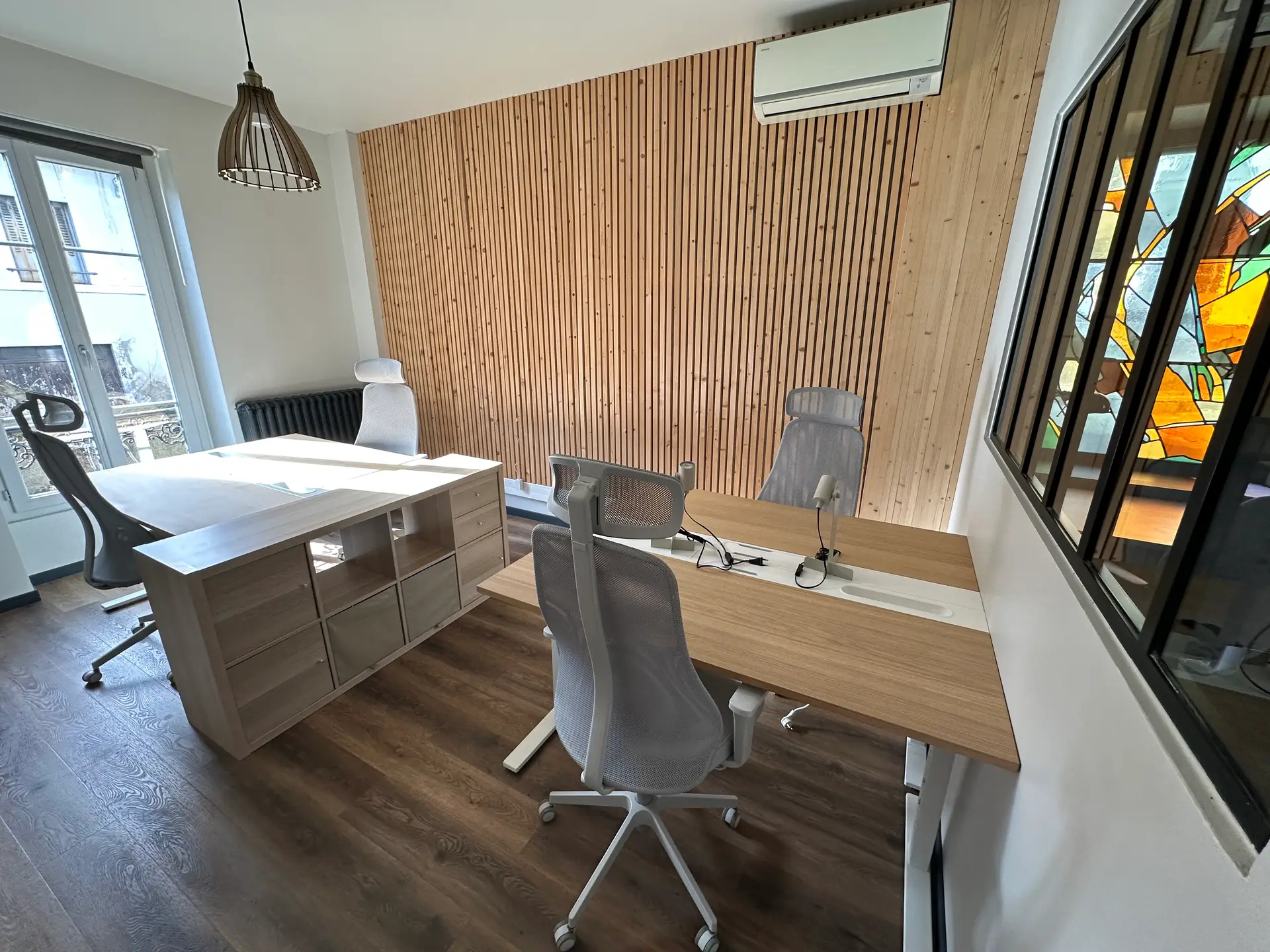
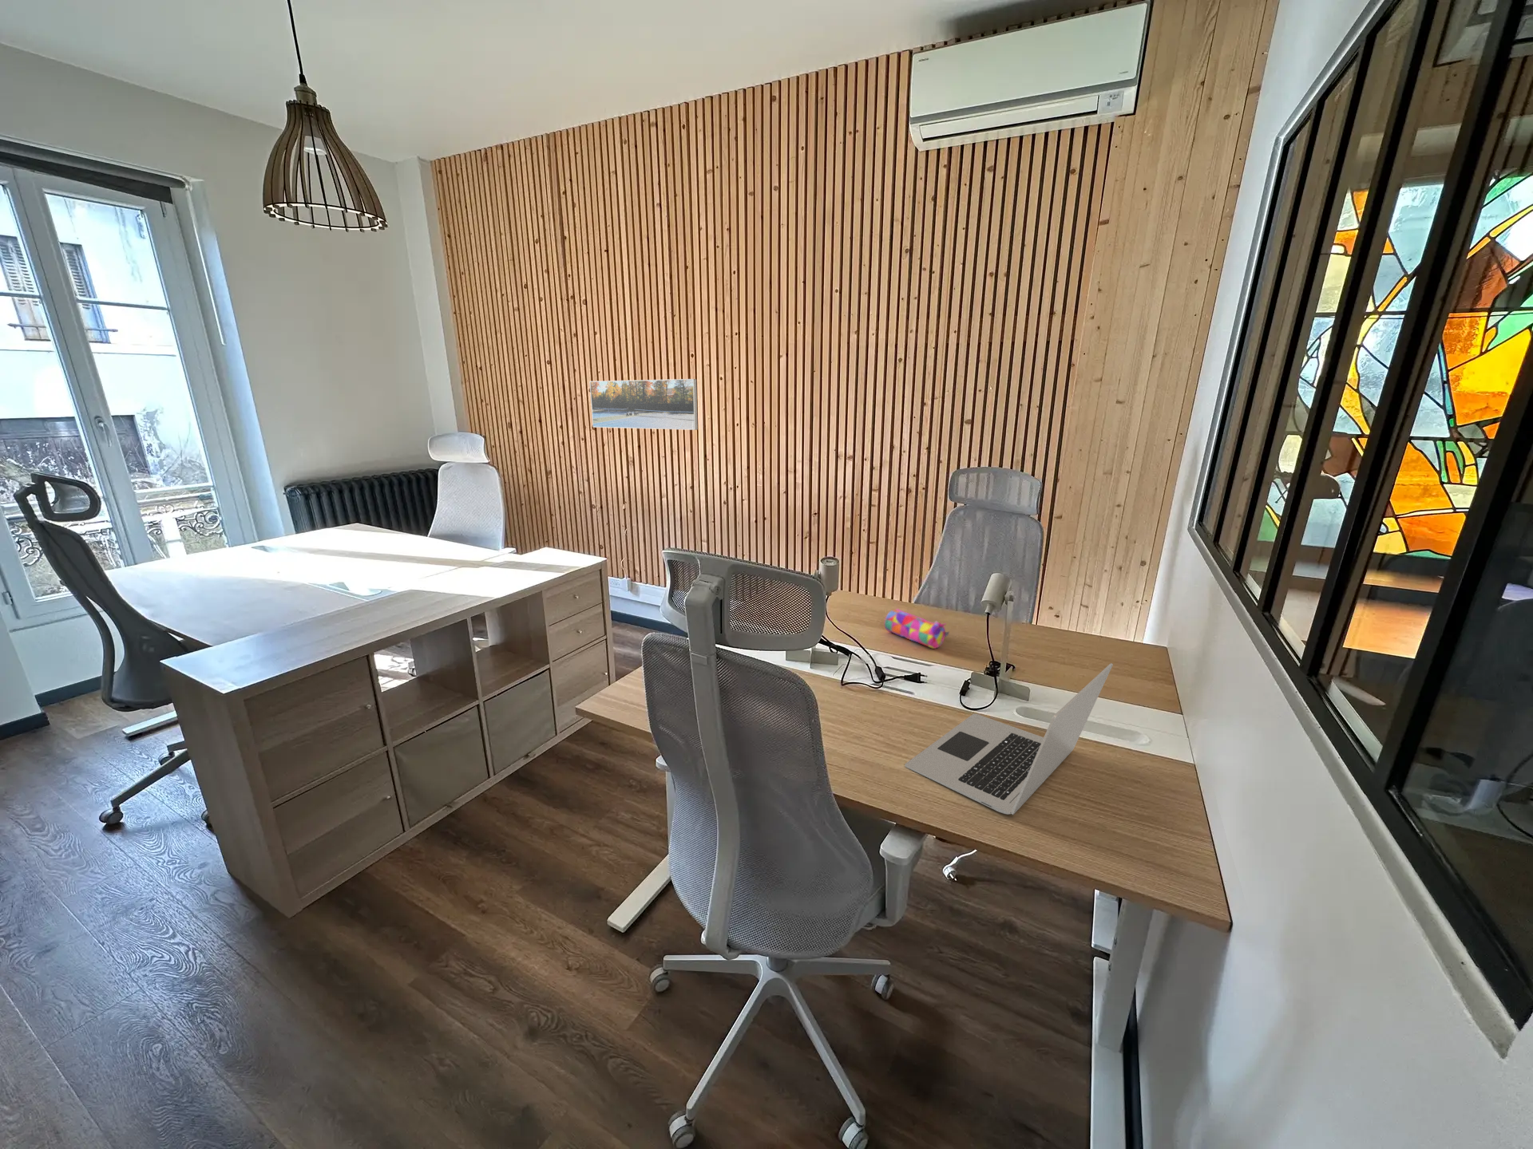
+ laptop [904,663,1114,816]
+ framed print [589,378,699,431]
+ pencil case [884,608,949,649]
